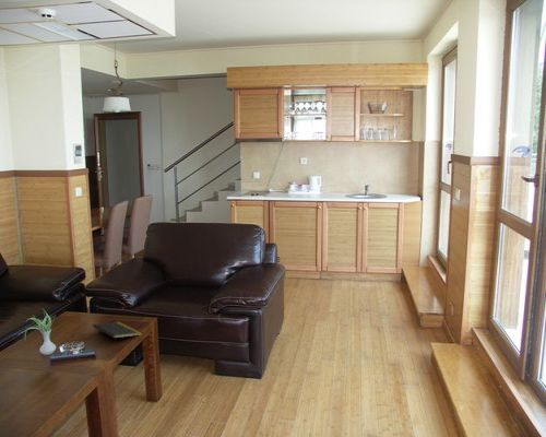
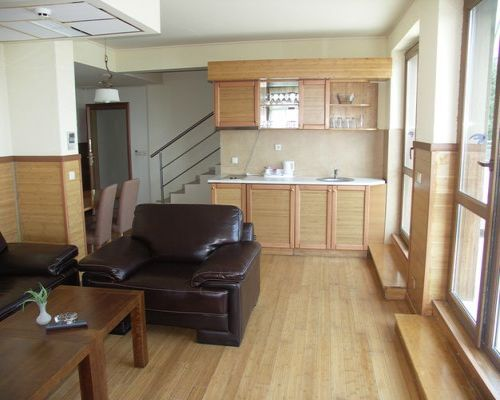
- notepad [92,321,143,345]
